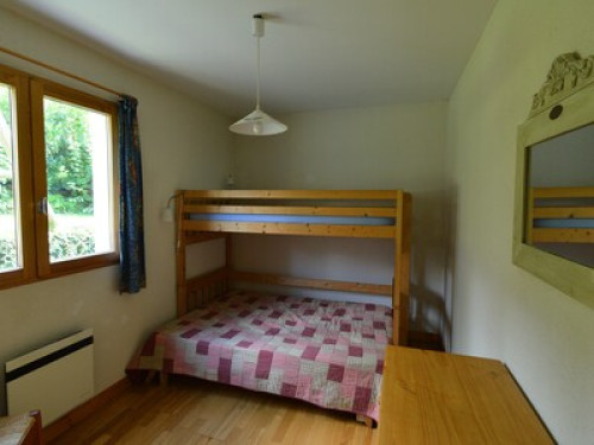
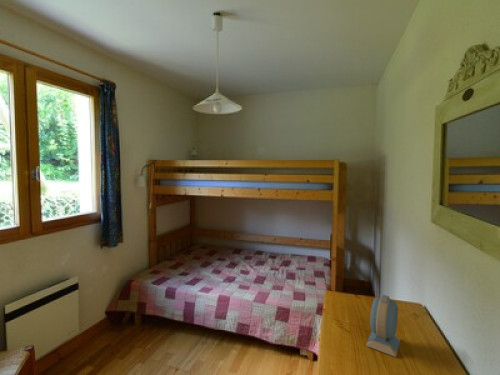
+ alarm clock [365,294,401,358]
